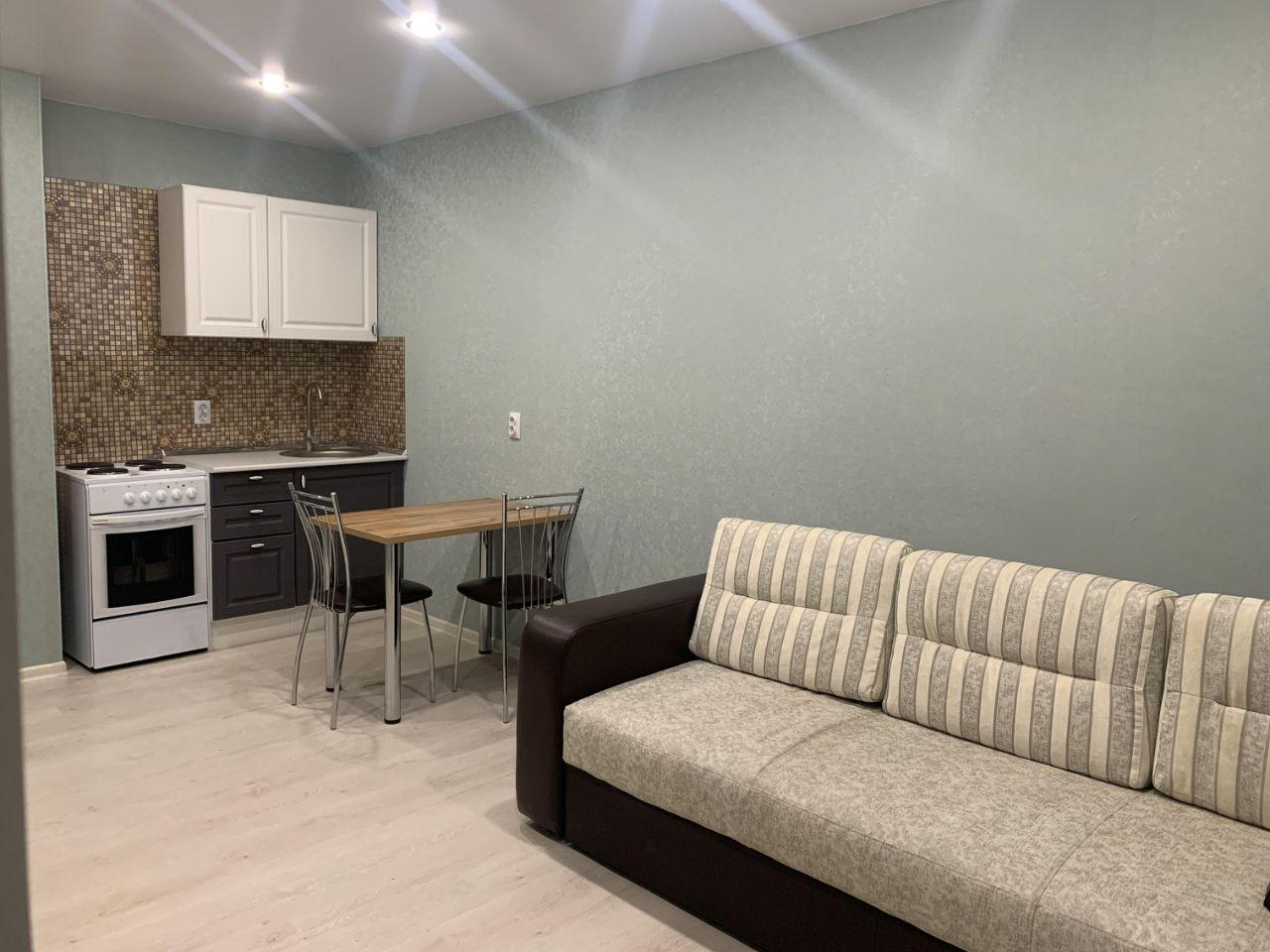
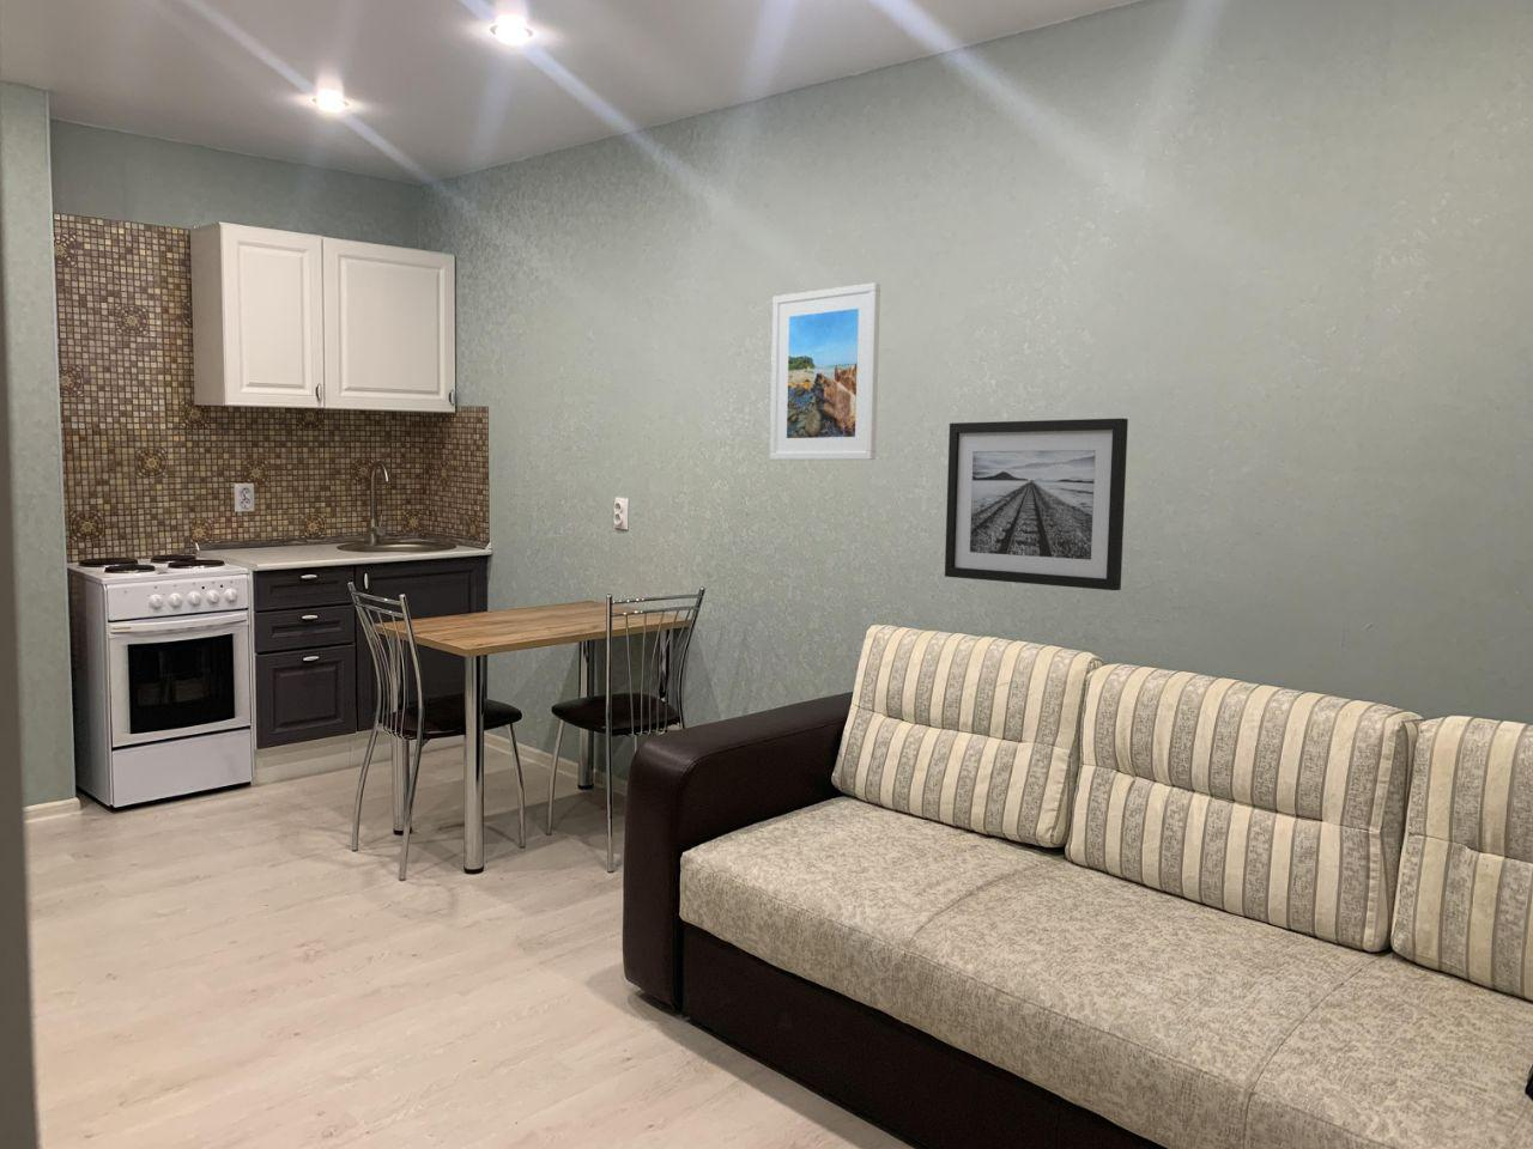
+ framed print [769,281,881,461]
+ wall art [944,418,1130,591]
